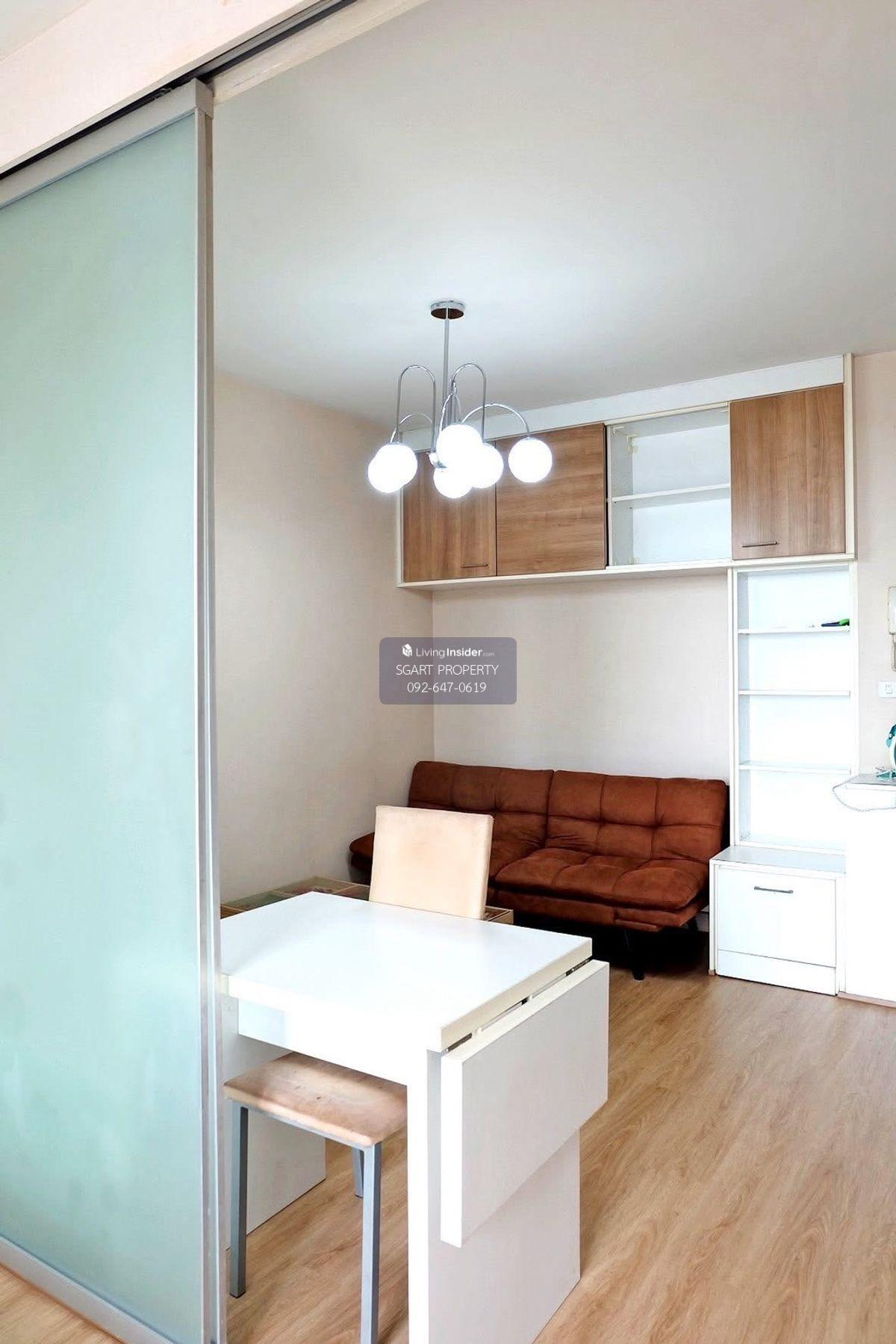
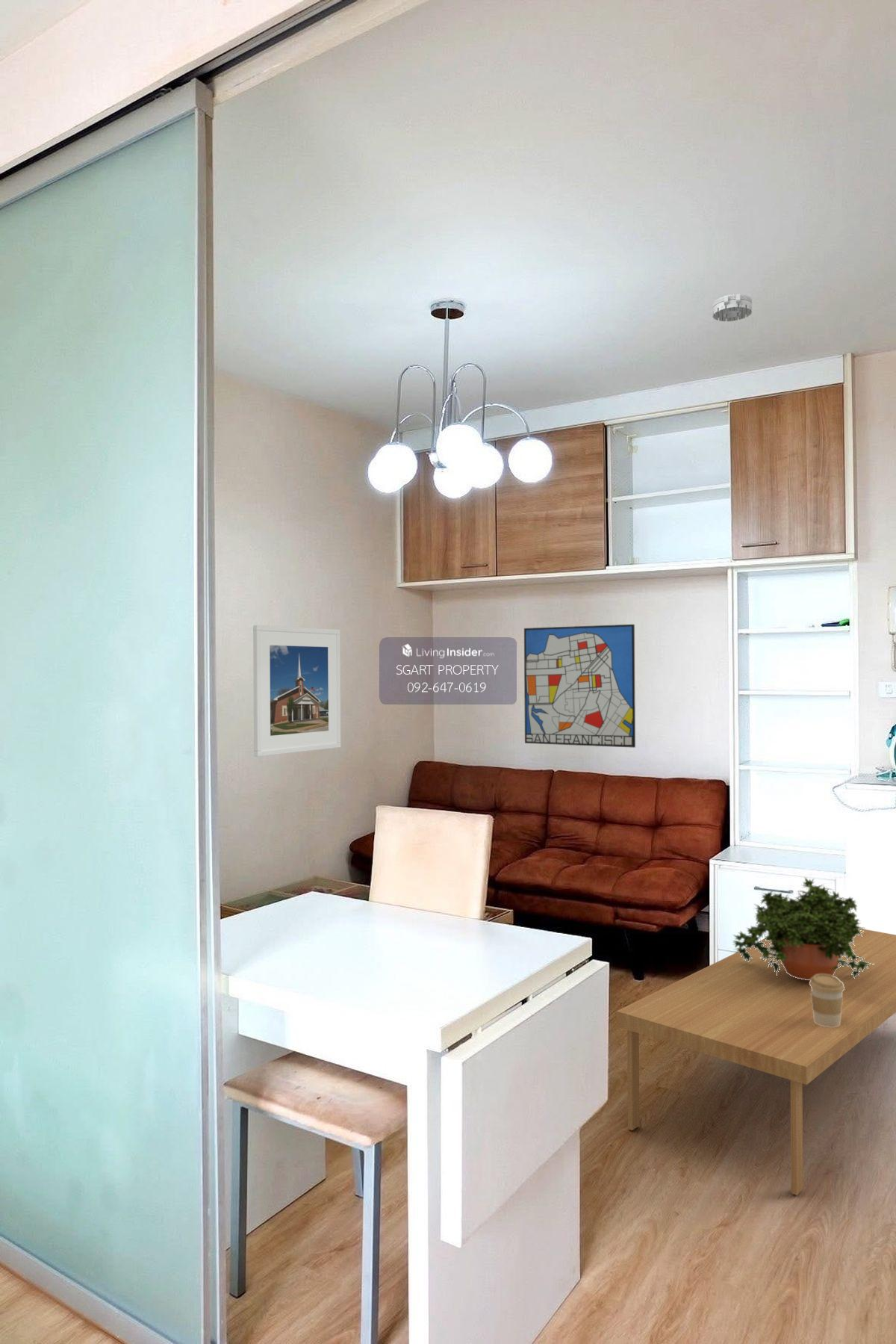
+ smoke detector [712,293,753,322]
+ potted plant [732,877,871,980]
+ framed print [252,625,341,758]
+ wall art [523,624,636,749]
+ coffee table [616,929,896,1196]
+ coffee cup [809,973,844,1027]
